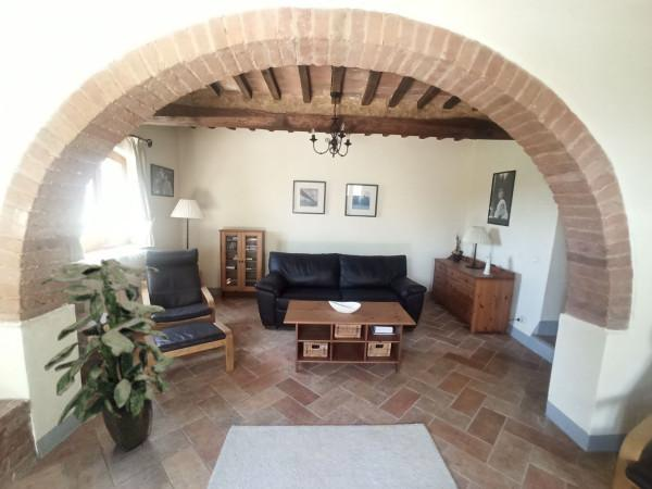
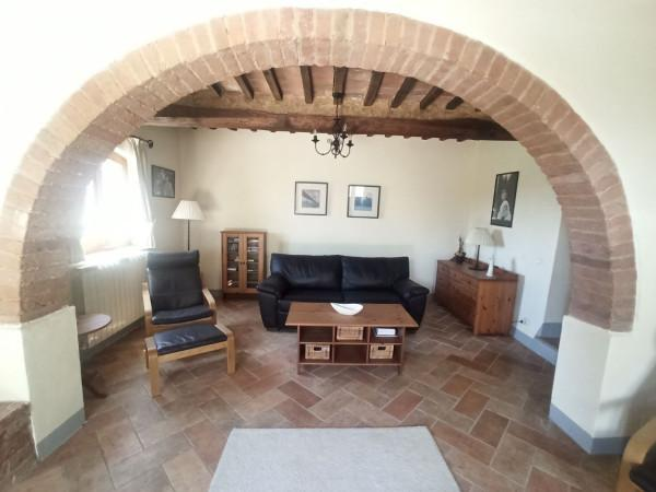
- indoor plant [39,258,177,452]
